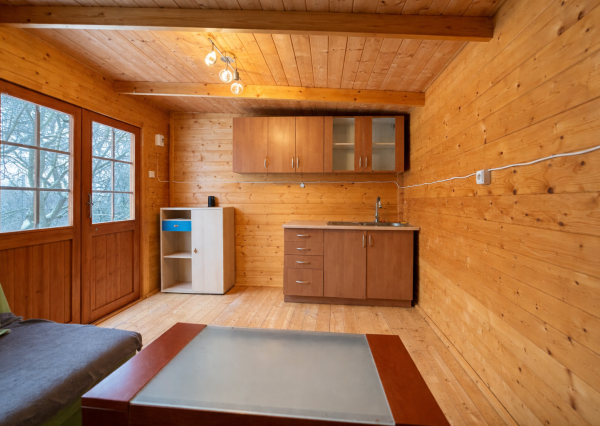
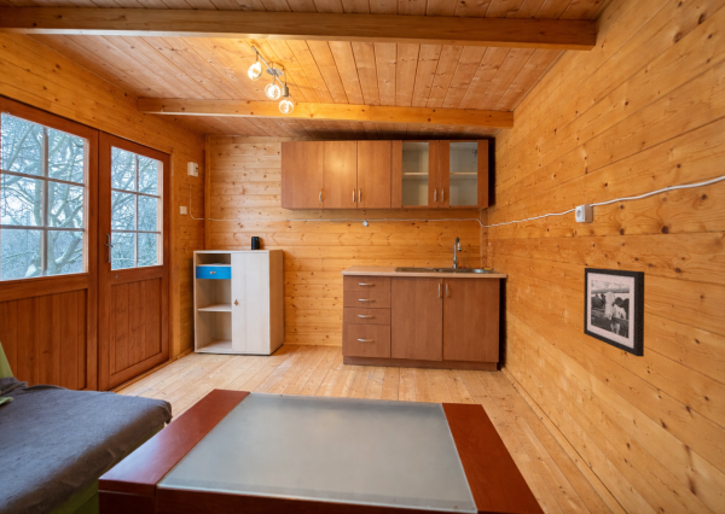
+ picture frame [582,267,645,358]
